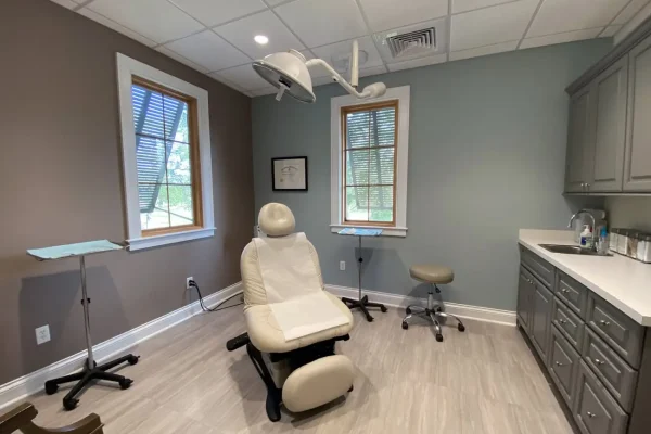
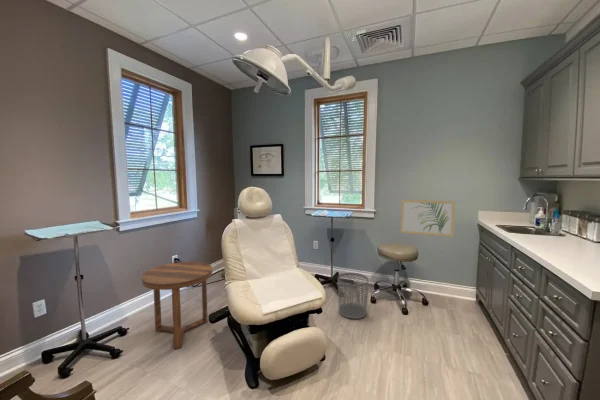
+ wall art [400,199,456,238]
+ side table [141,260,213,350]
+ waste bin [337,272,370,320]
